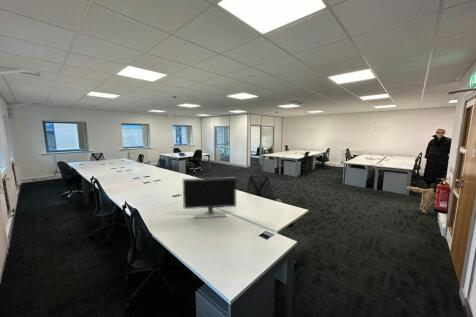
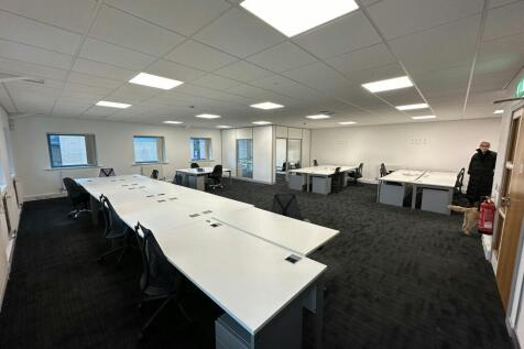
- monitor [182,177,237,219]
